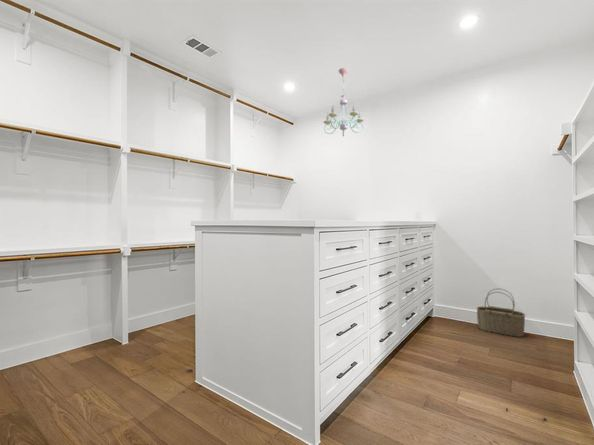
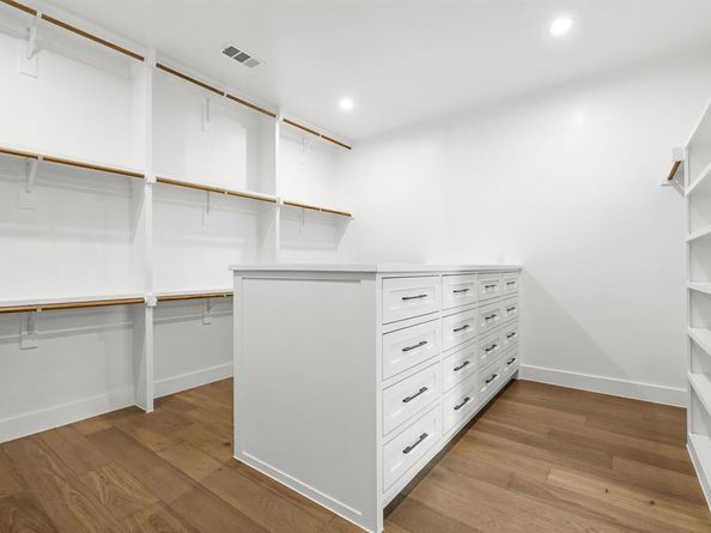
- chandelier [323,67,365,137]
- wicker basket [476,287,526,338]
